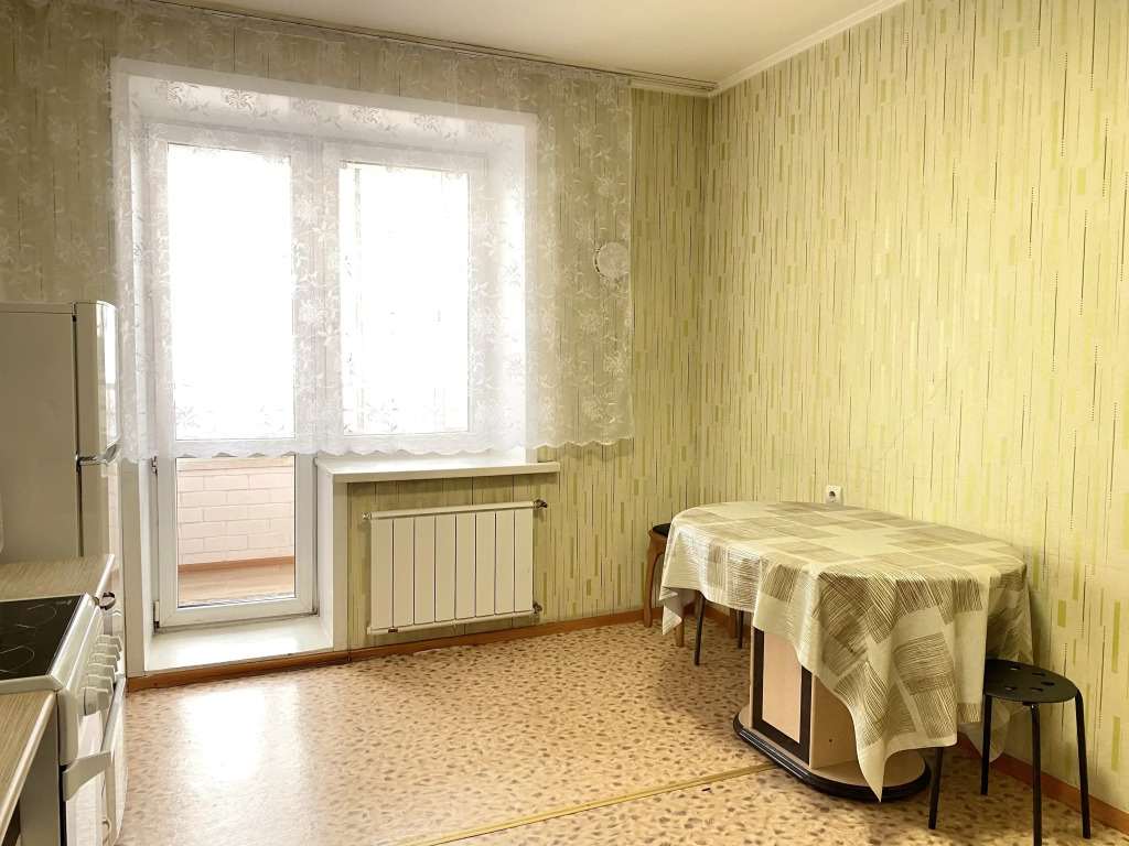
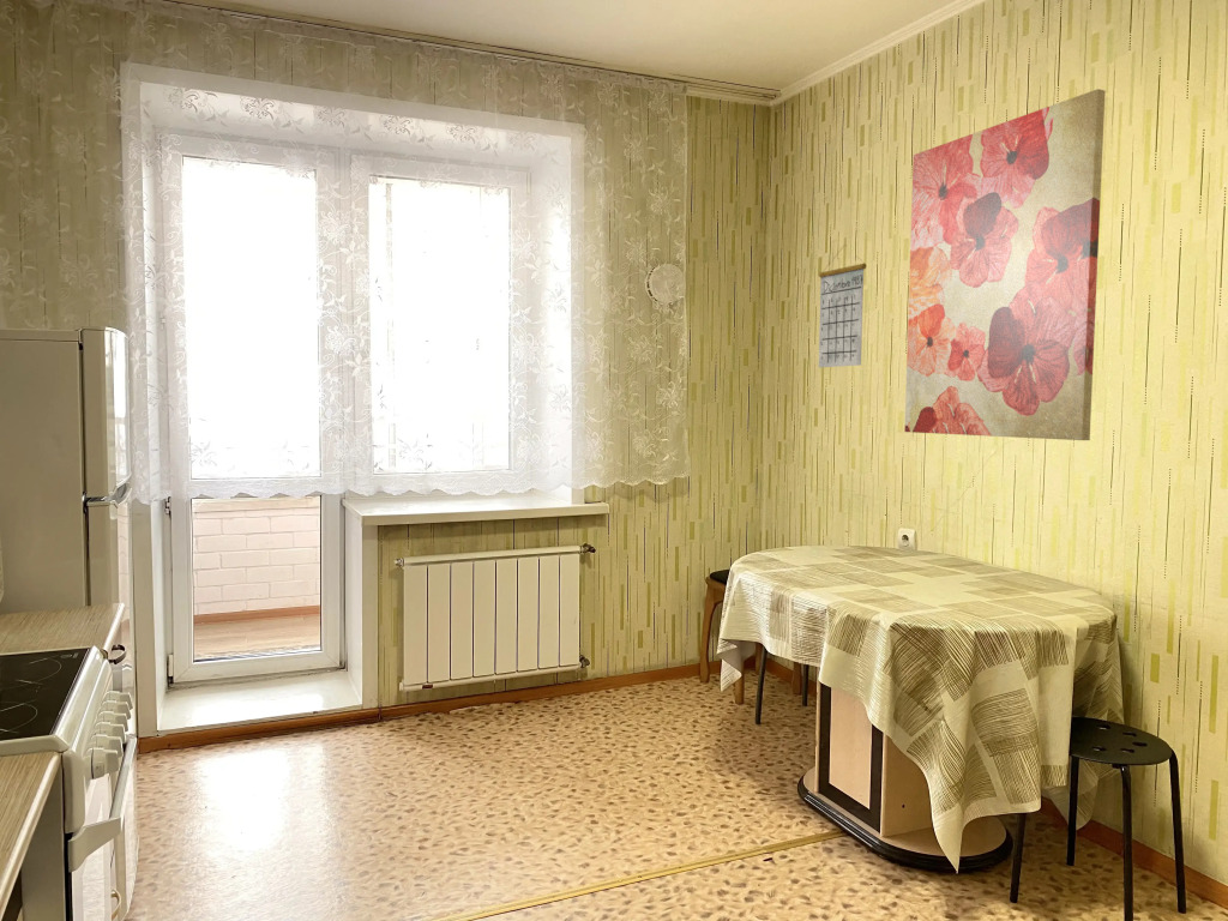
+ wall art [903,88,1107,441]
+ calendar [818,245,867,368]
